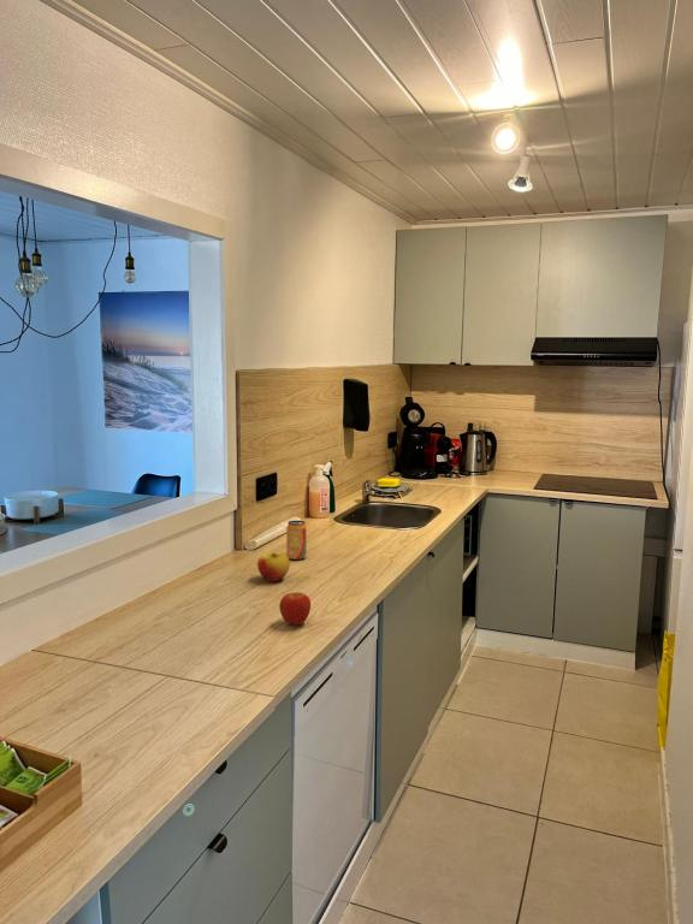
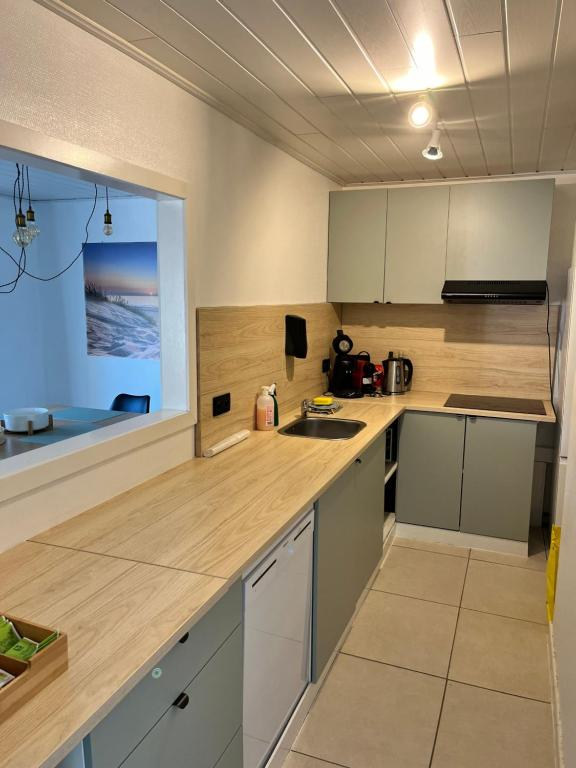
- beverage can [285,520,308,561]
- apple [256,551,291,582]
- apple [278,591,312,626]
